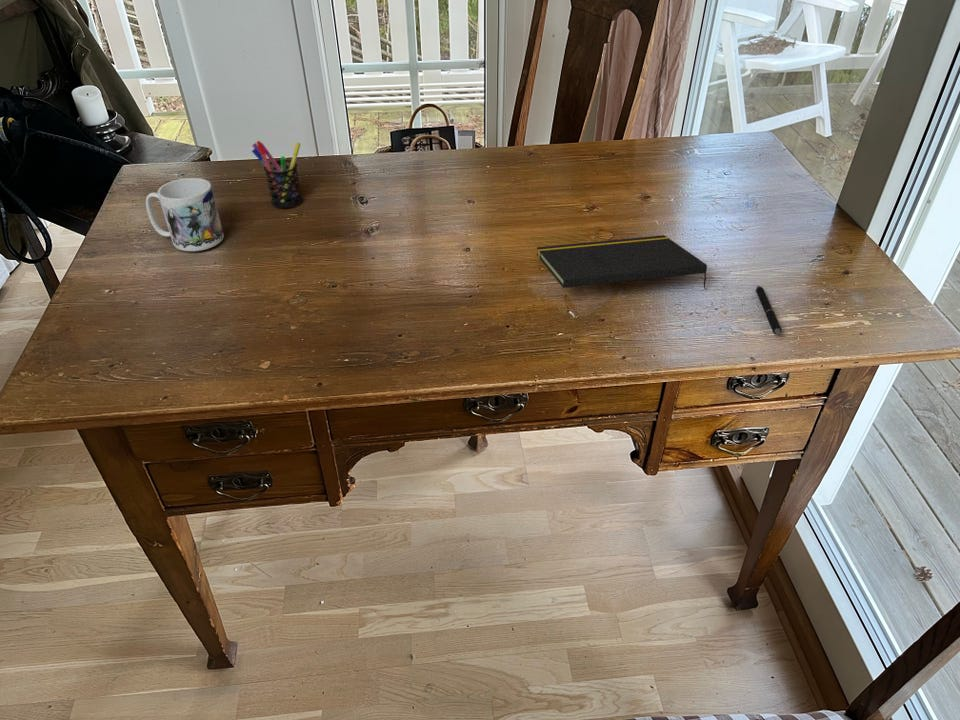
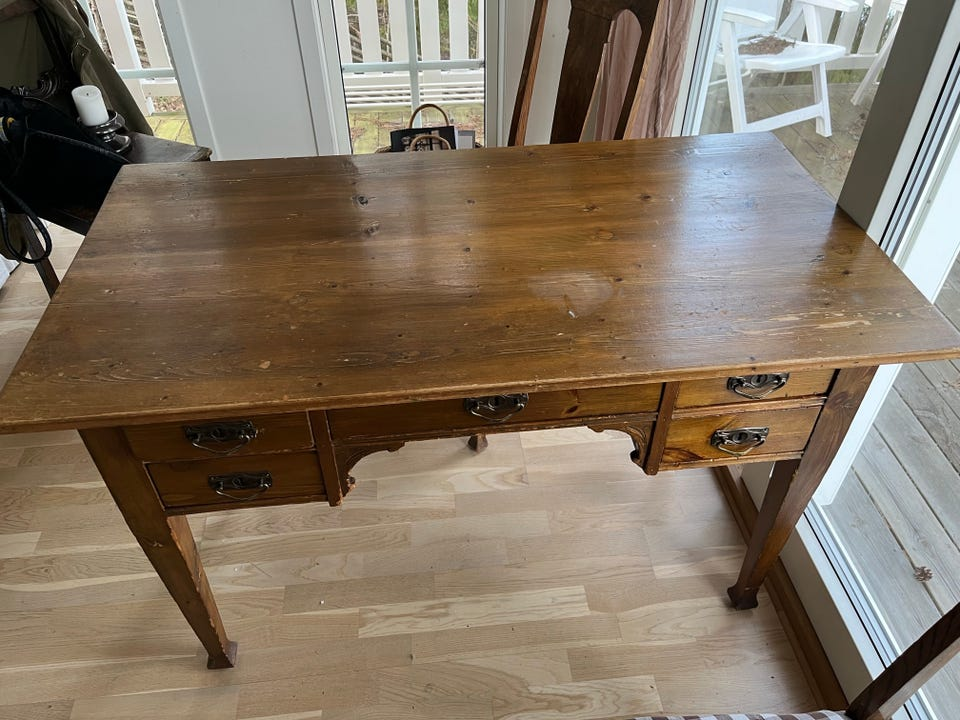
- pen holder [251,140,304,209]
- notepad [536,234,708,290]
- pen [755,285,783,335]
- mug [145,177,225,252]
